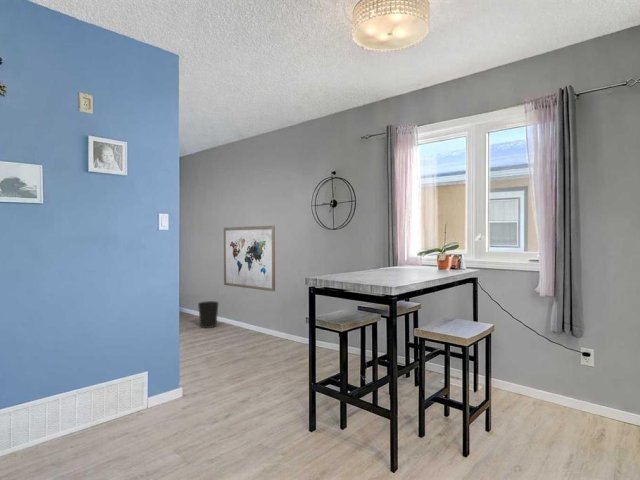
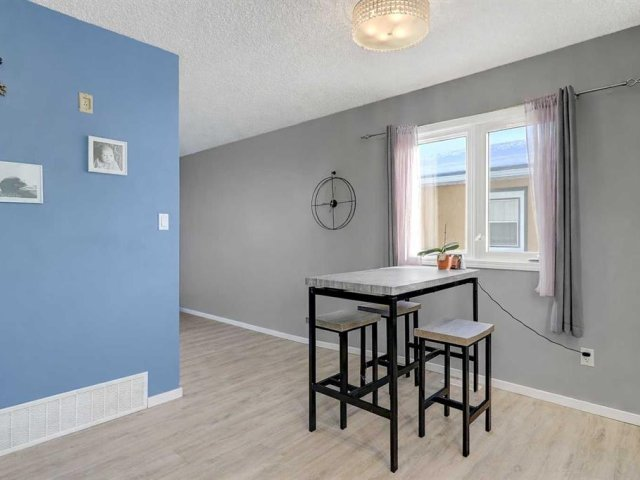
- wall art [223,225,276,292]
- wastebasket [197,300,220,329]
